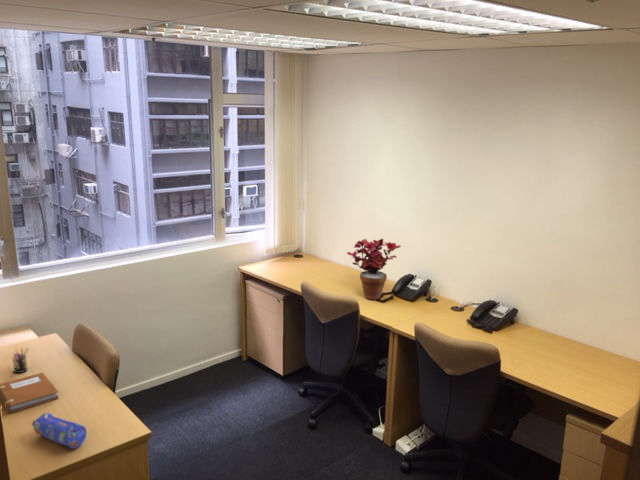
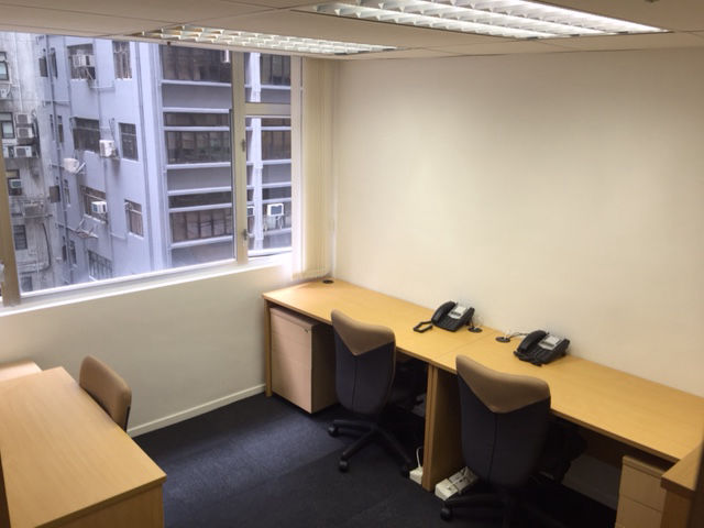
- notebook [0,372,60,413]
- pen holder [11,346,30,374]
- potted plant [346,238,402,301]
- pencil case [30,411,87,449]
